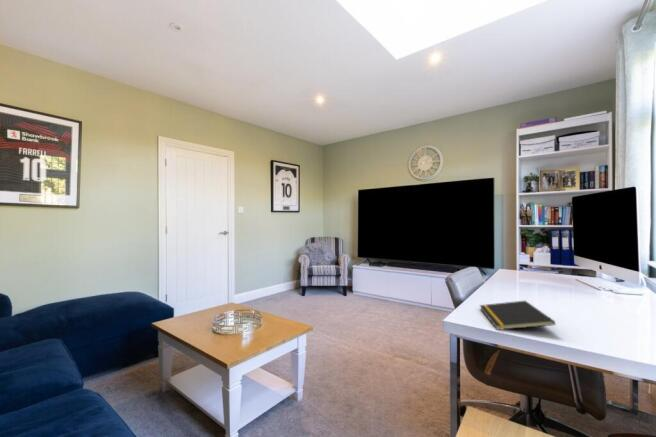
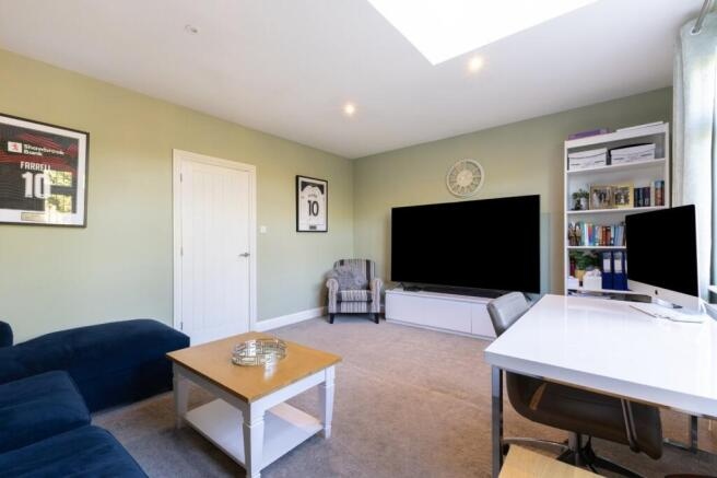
- notepad [479,300,556,331]
